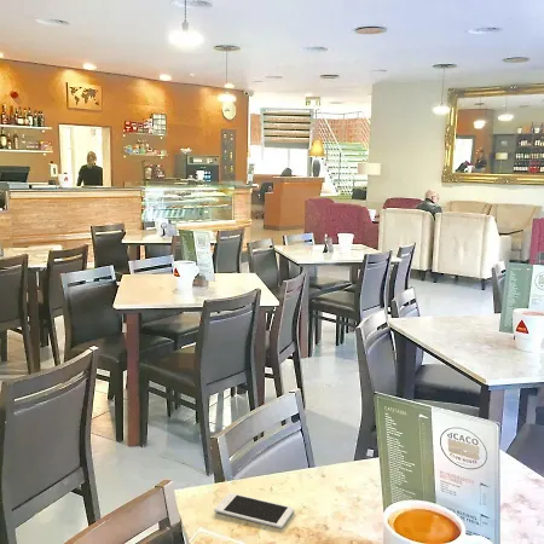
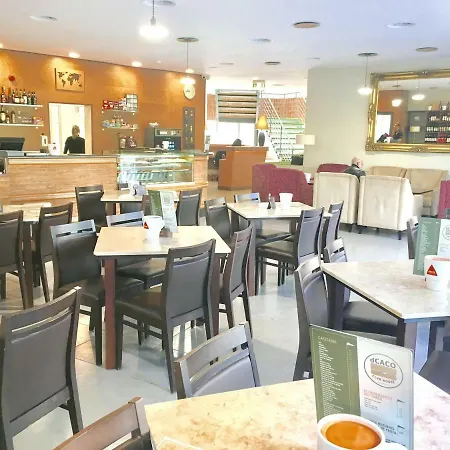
- cell phone [213,492,295,529]
